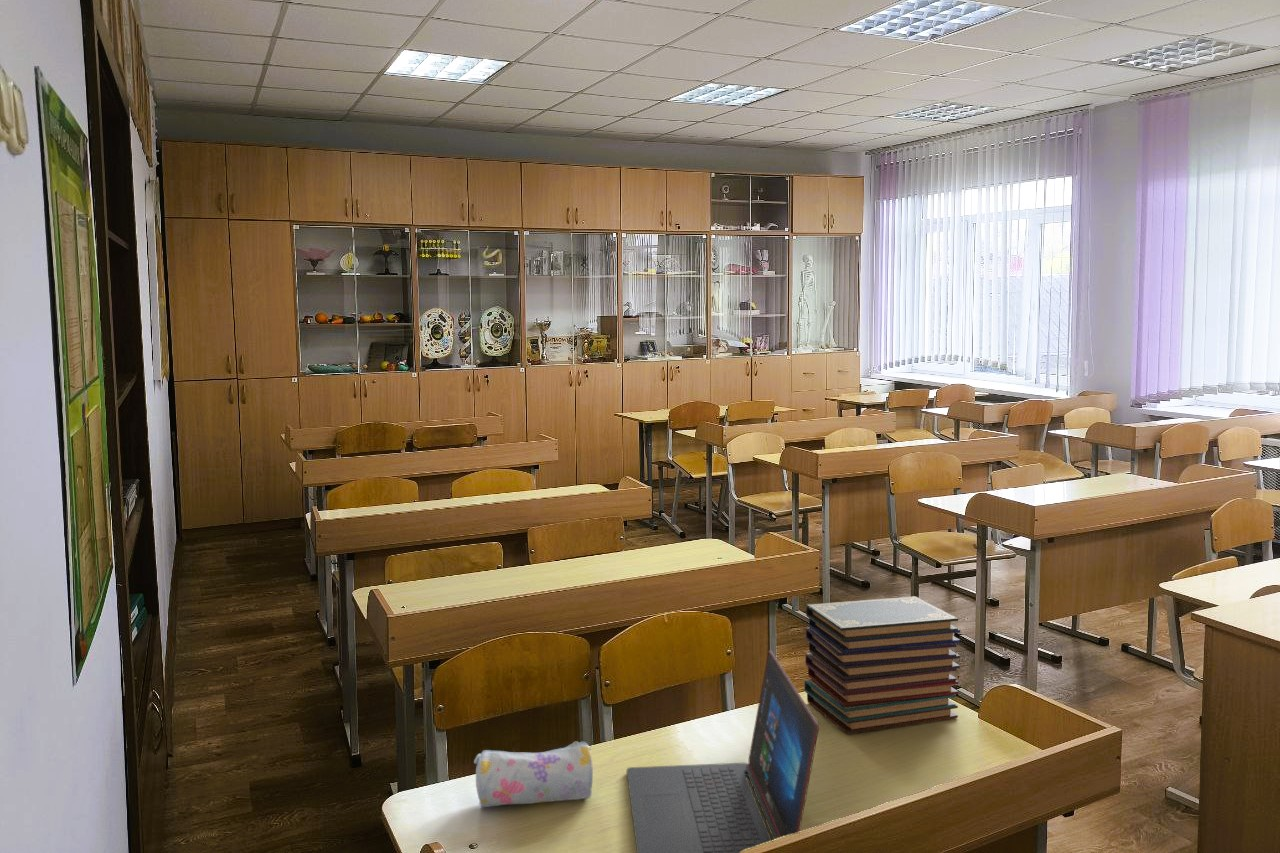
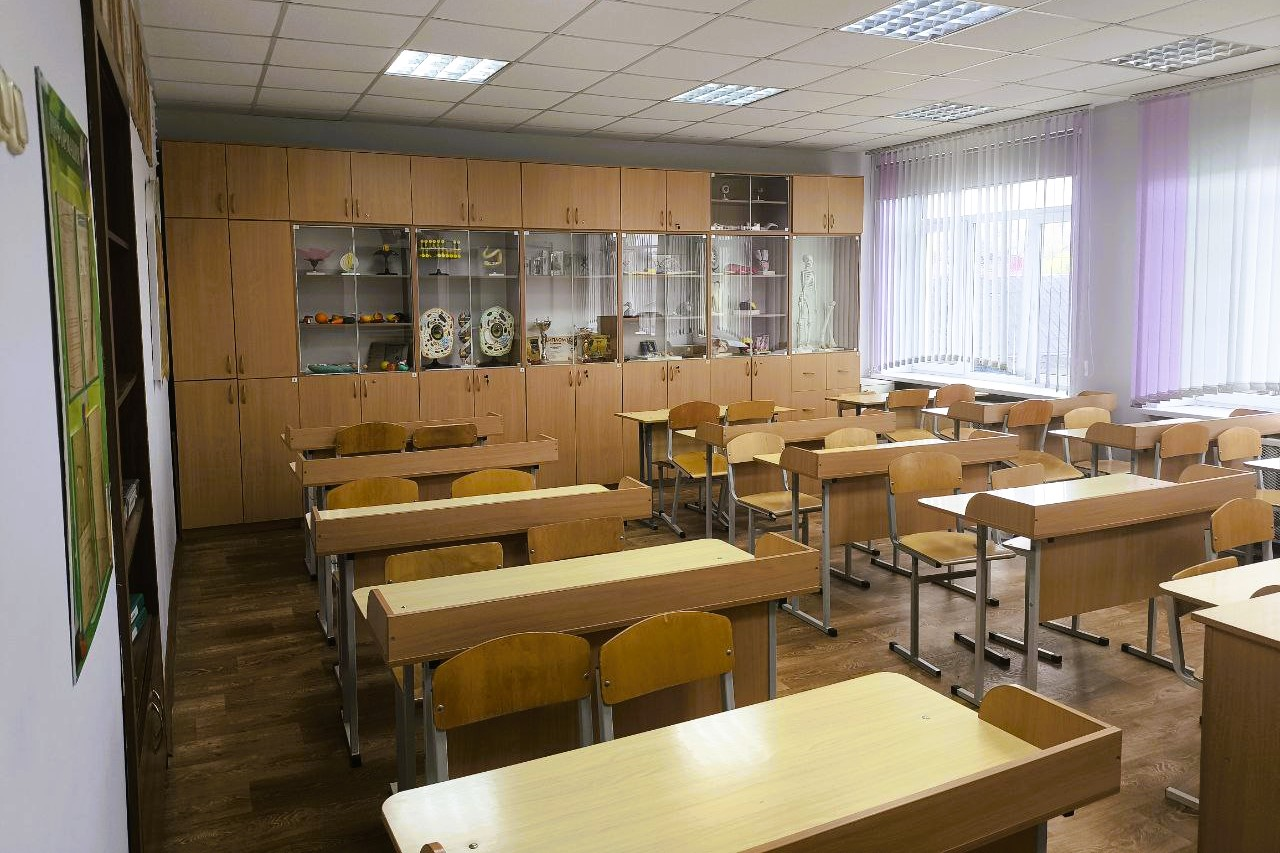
- book stack [803,595,961,735]
- pencil case [473,740,594,808]
- laptop [626,649,820,853]
